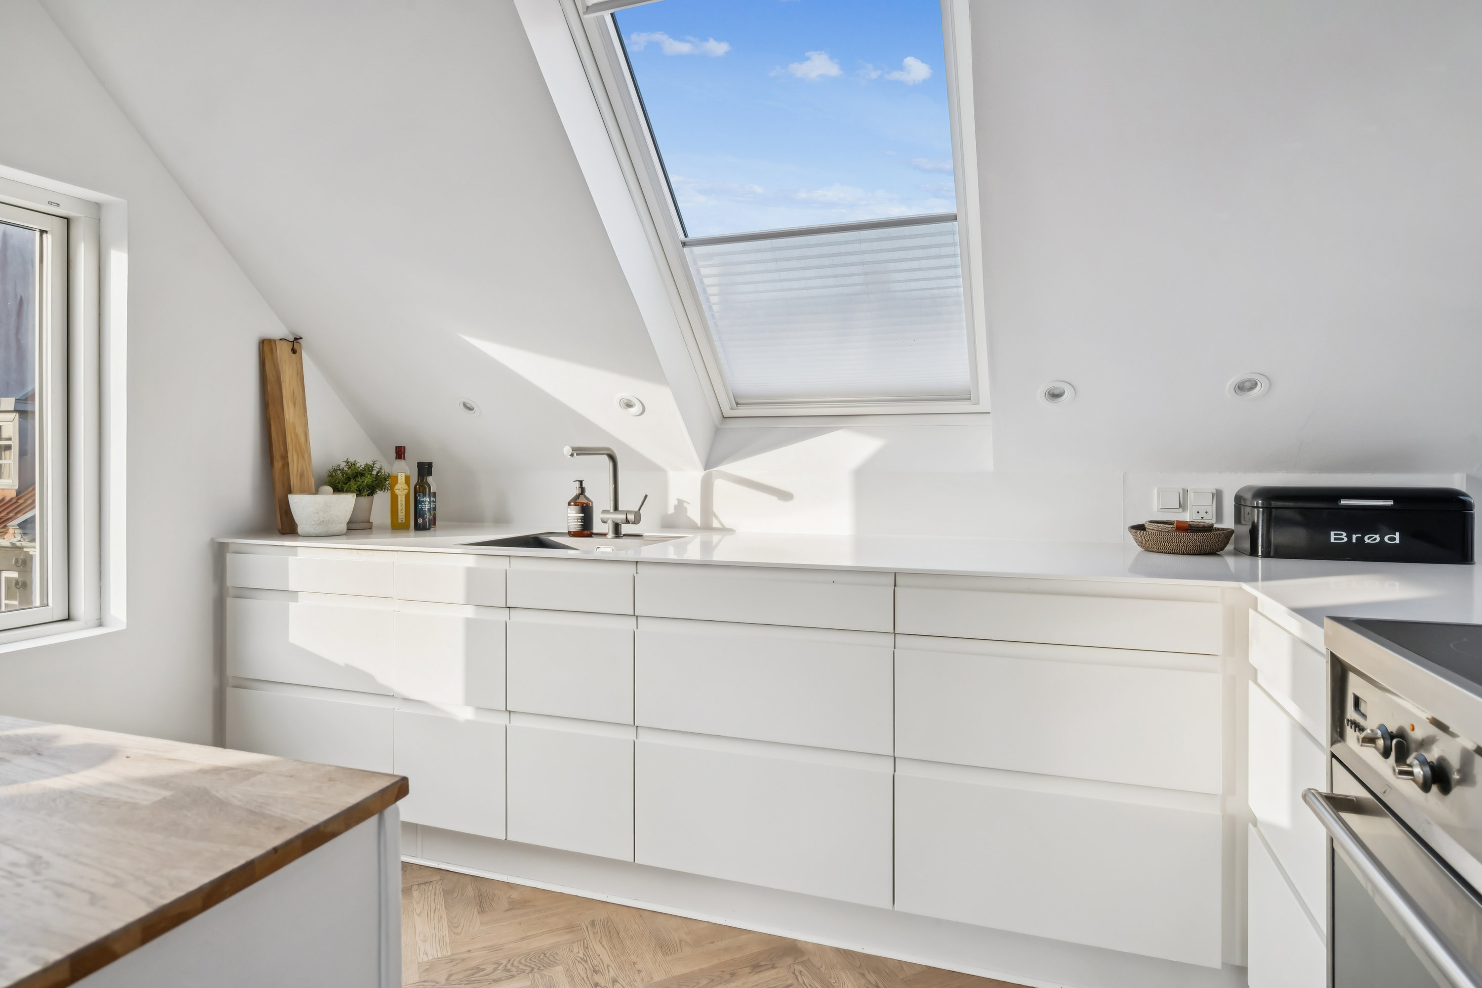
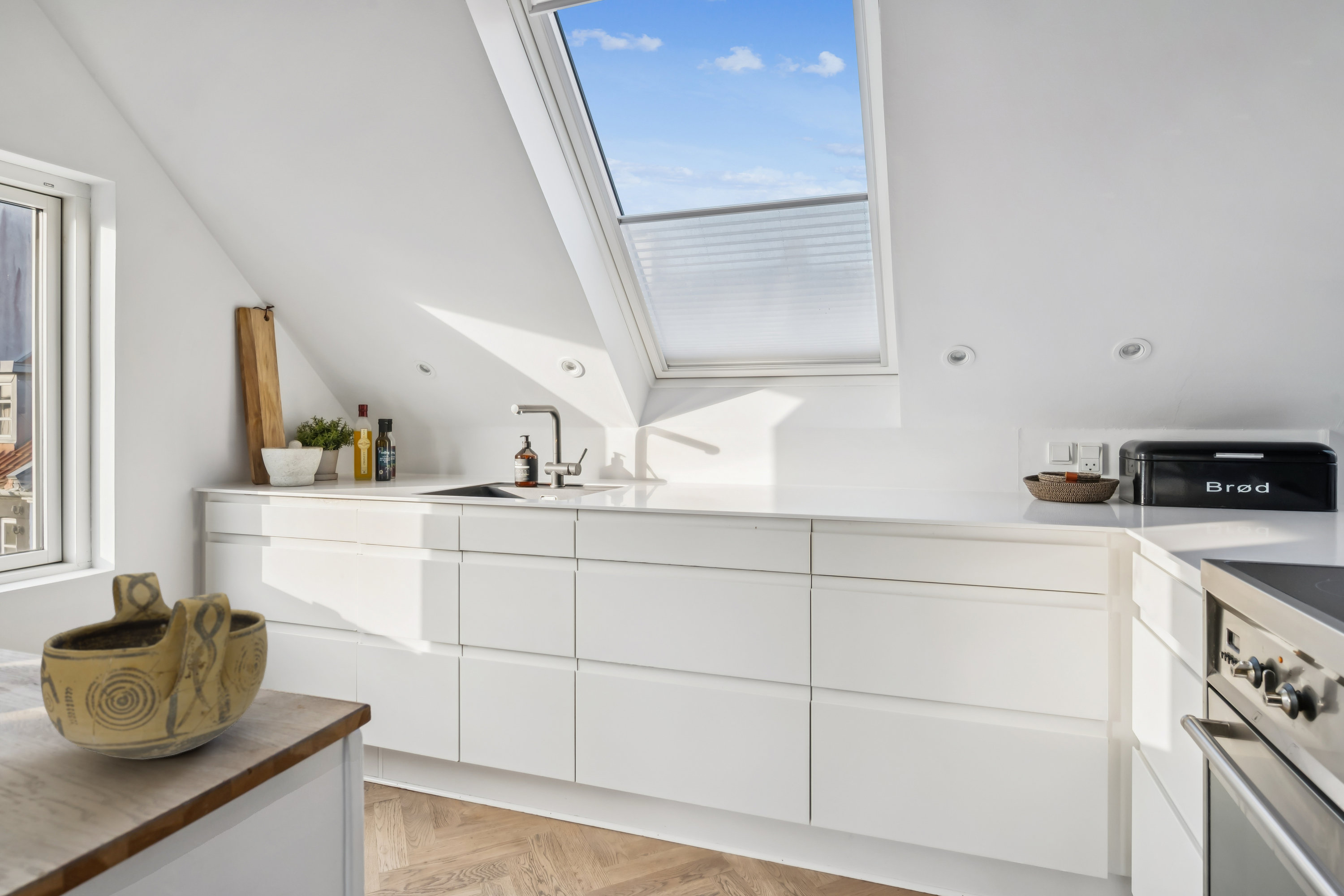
+ ceramic bowl [40,572,268,760]
